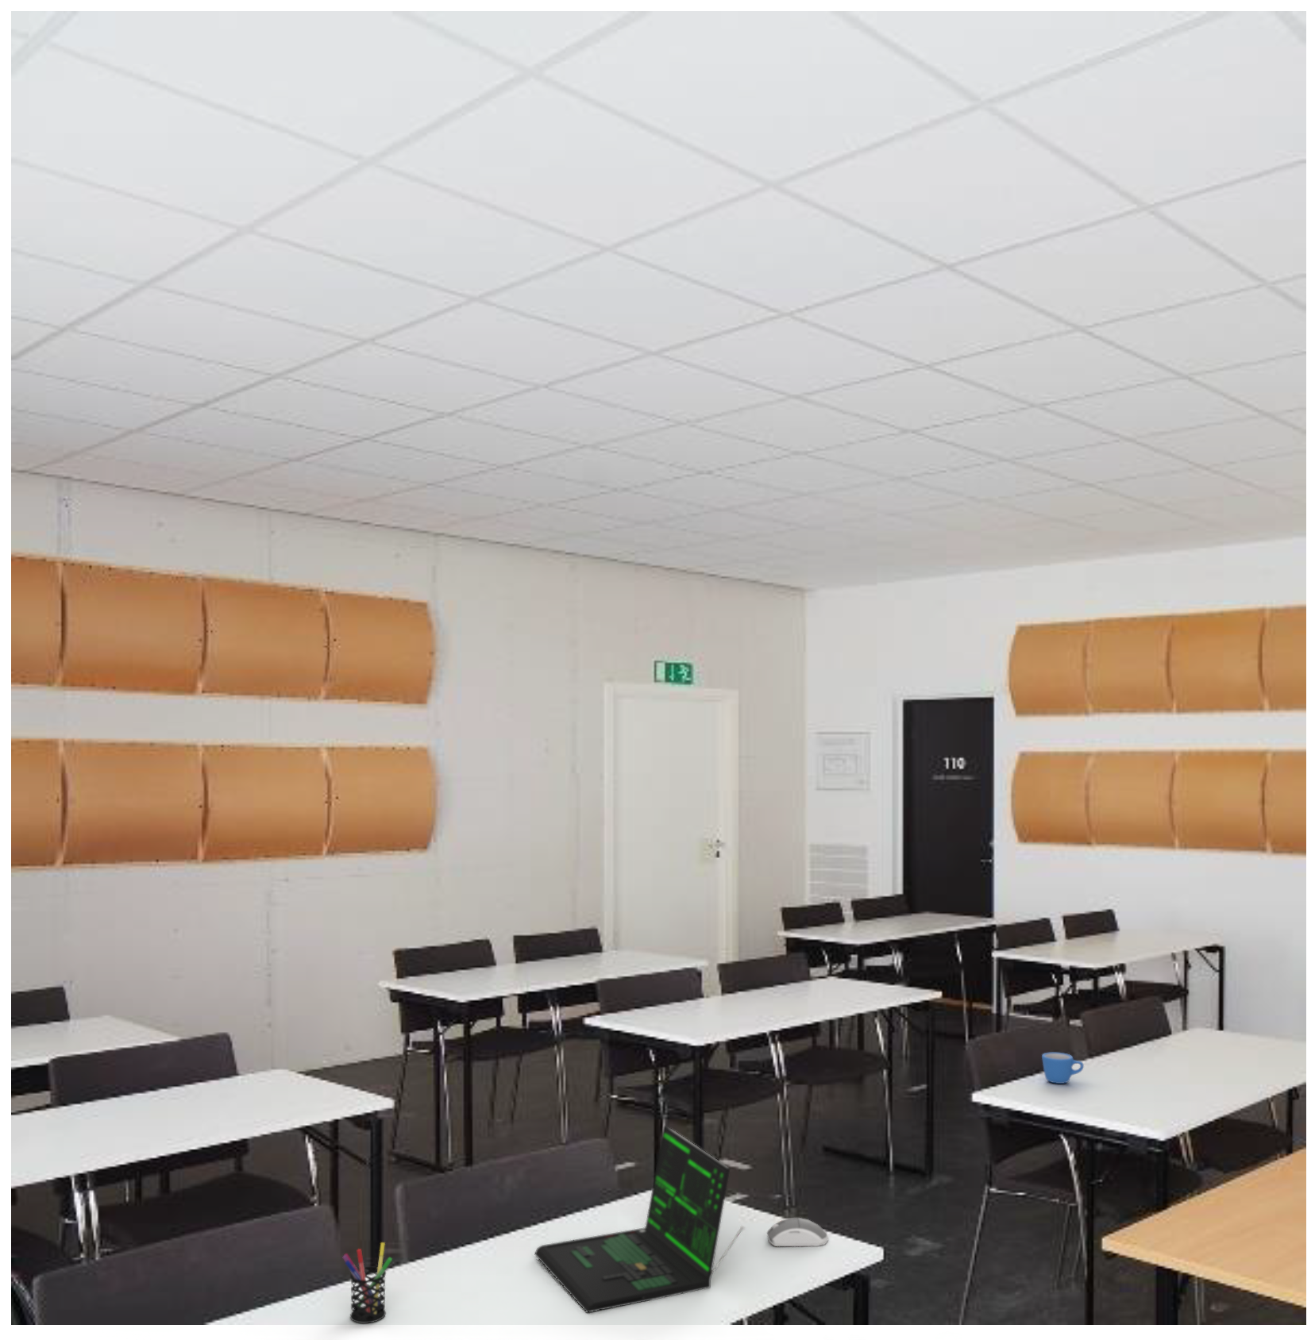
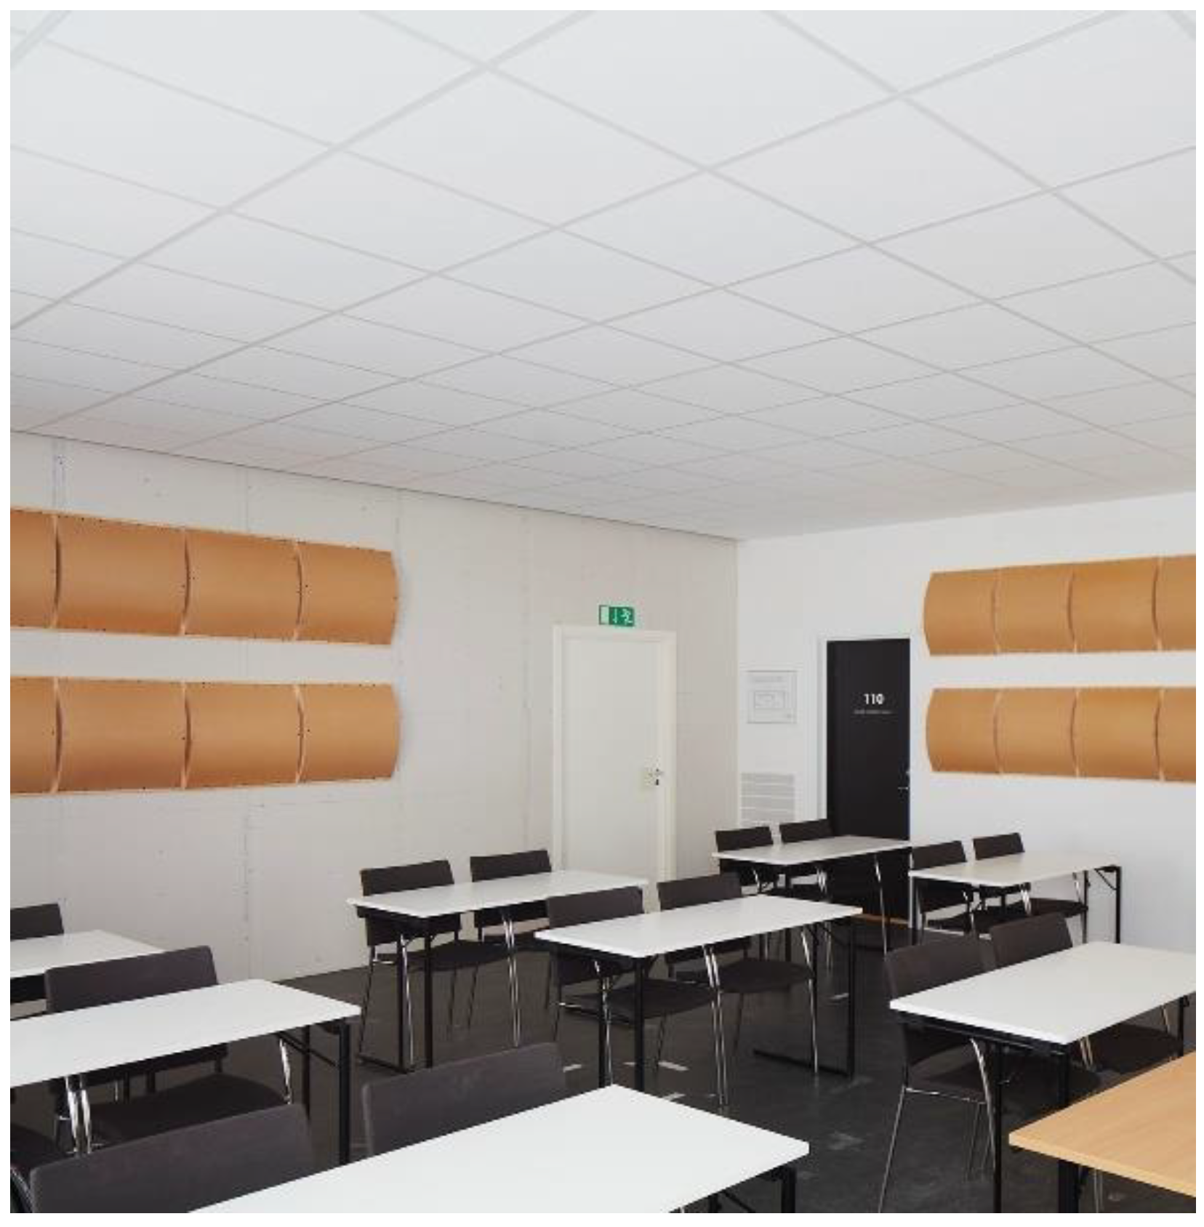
- mug [1042,1052,1085,1085]
- laptop [533,1124,745,1314]
- computer mouse [766,1217,828,1247]
- pen holder [342,1241,393,1324]
